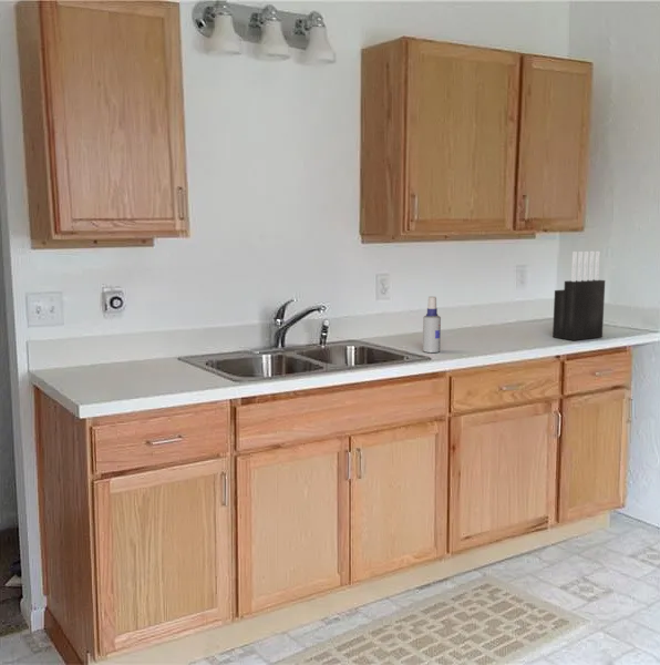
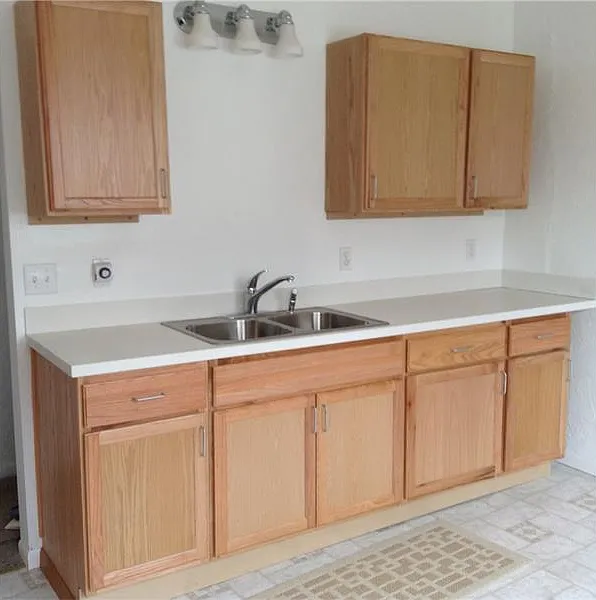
- knife block [551,250,606,341]
- spray bottle [422,296,442,354]
